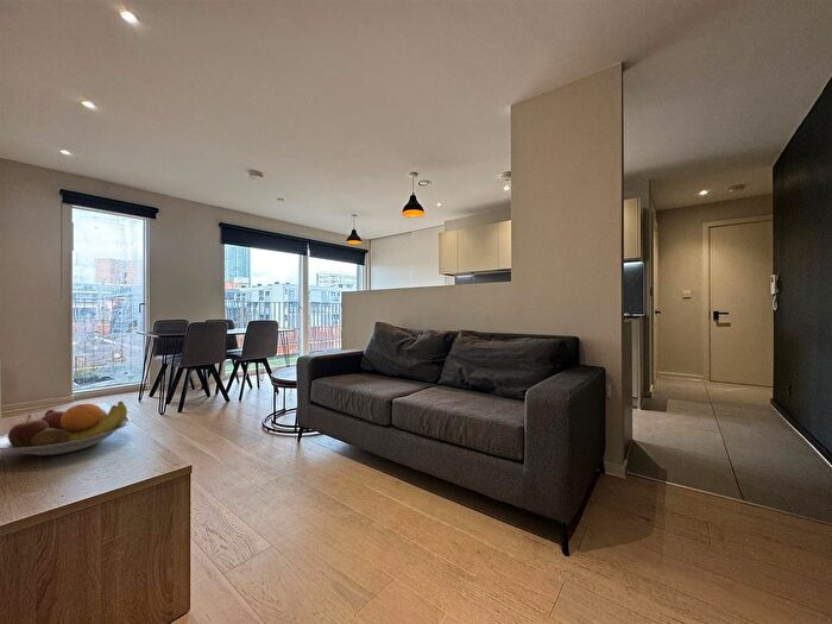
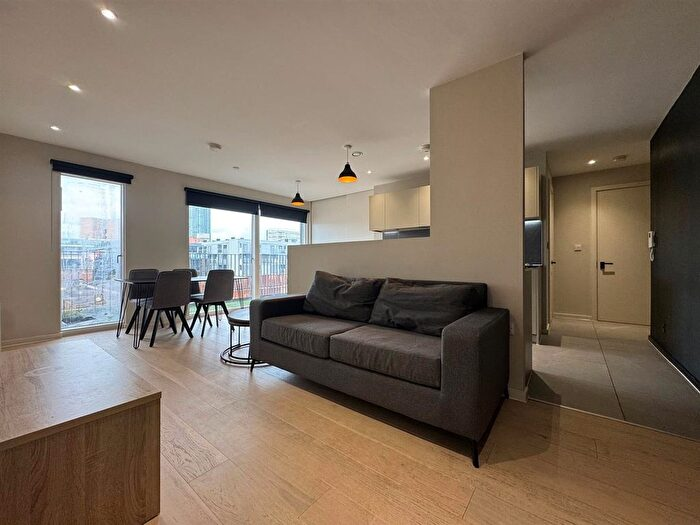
- fruit bowl [0,401,132,456]
